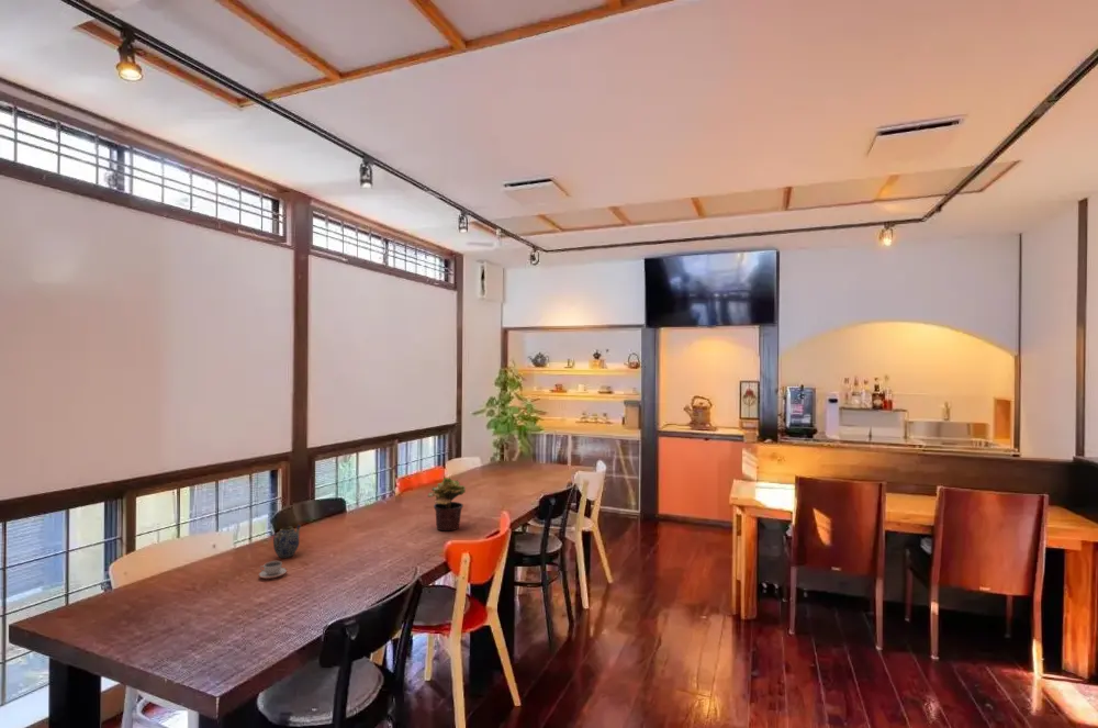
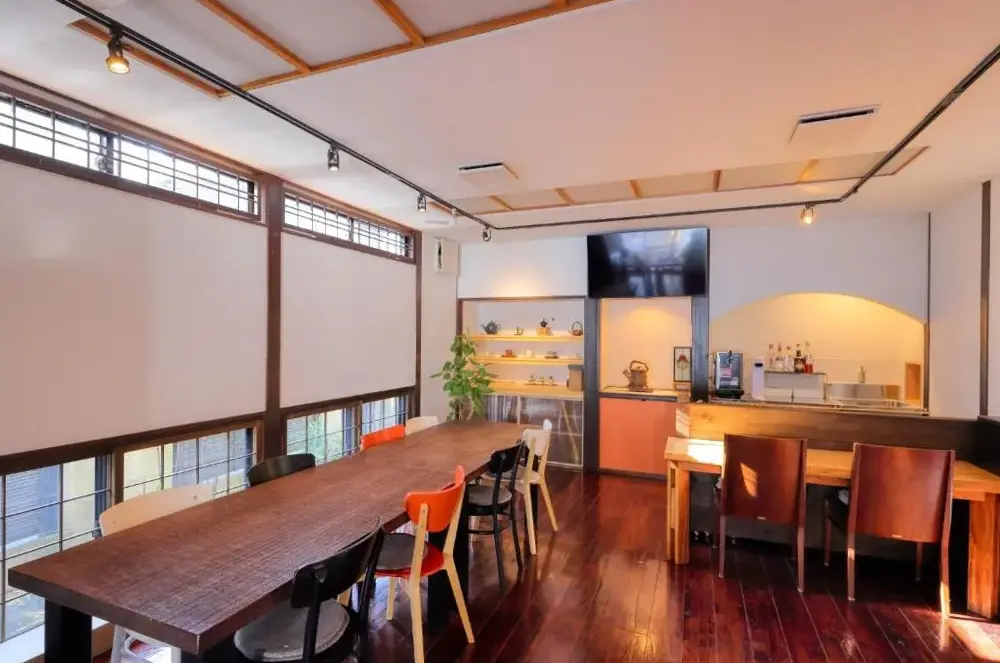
- potted plant [427,477,467,531]
- teapot [272,524,302,559]
- teacup [257,560,289,580]
